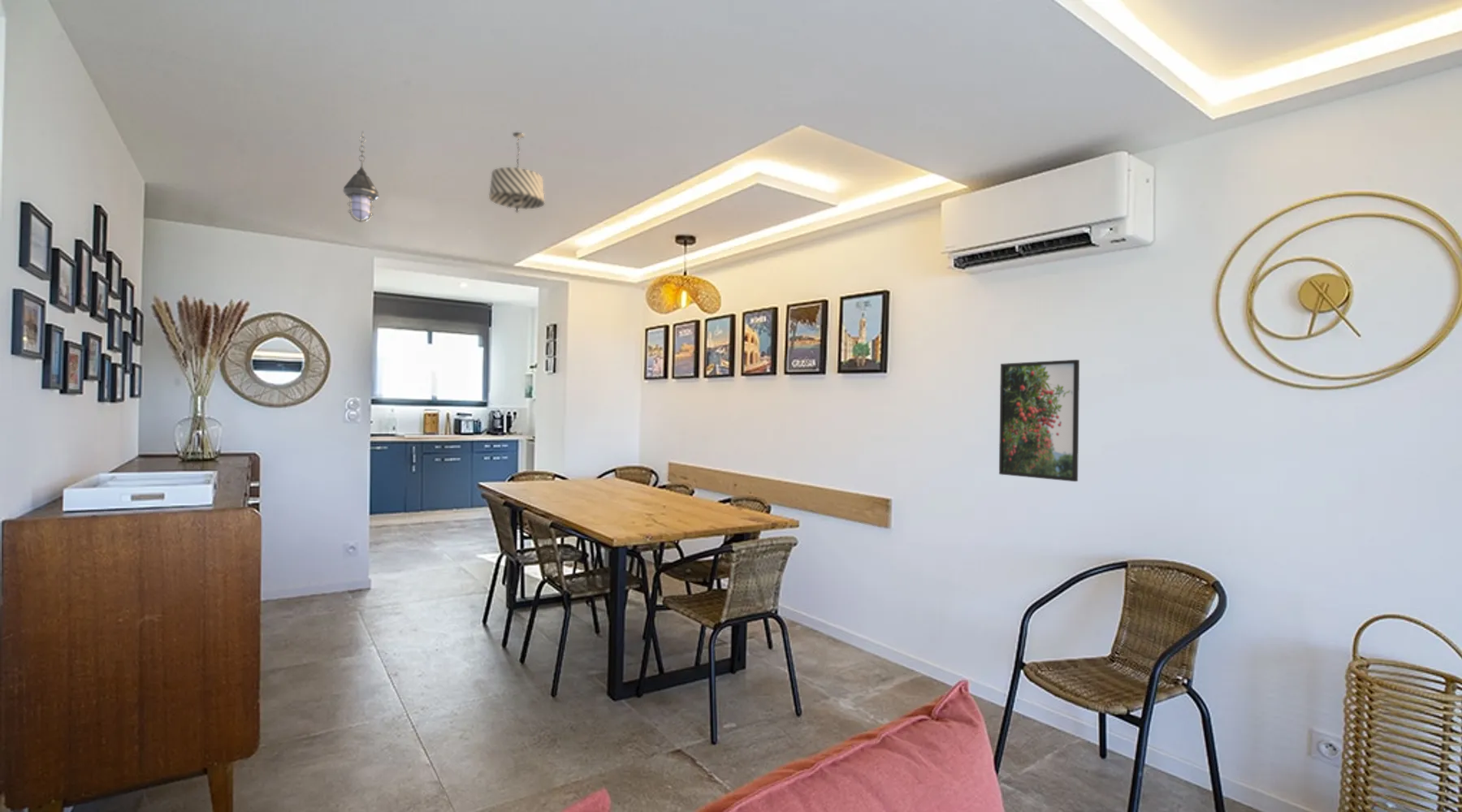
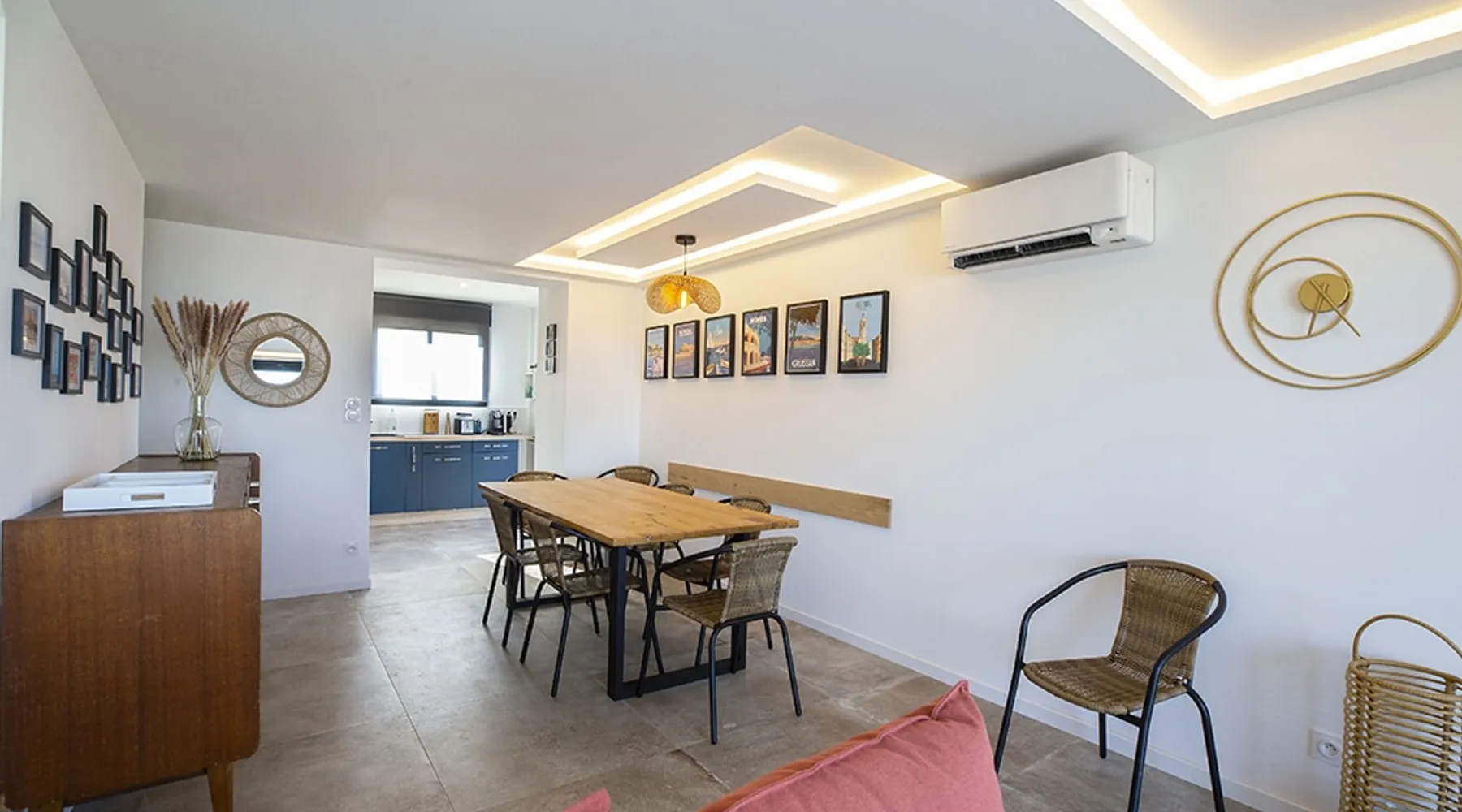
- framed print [998,359,1080,482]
- hanging lantern [342,130,379,223]
- pendant light [488,132,545,214]
